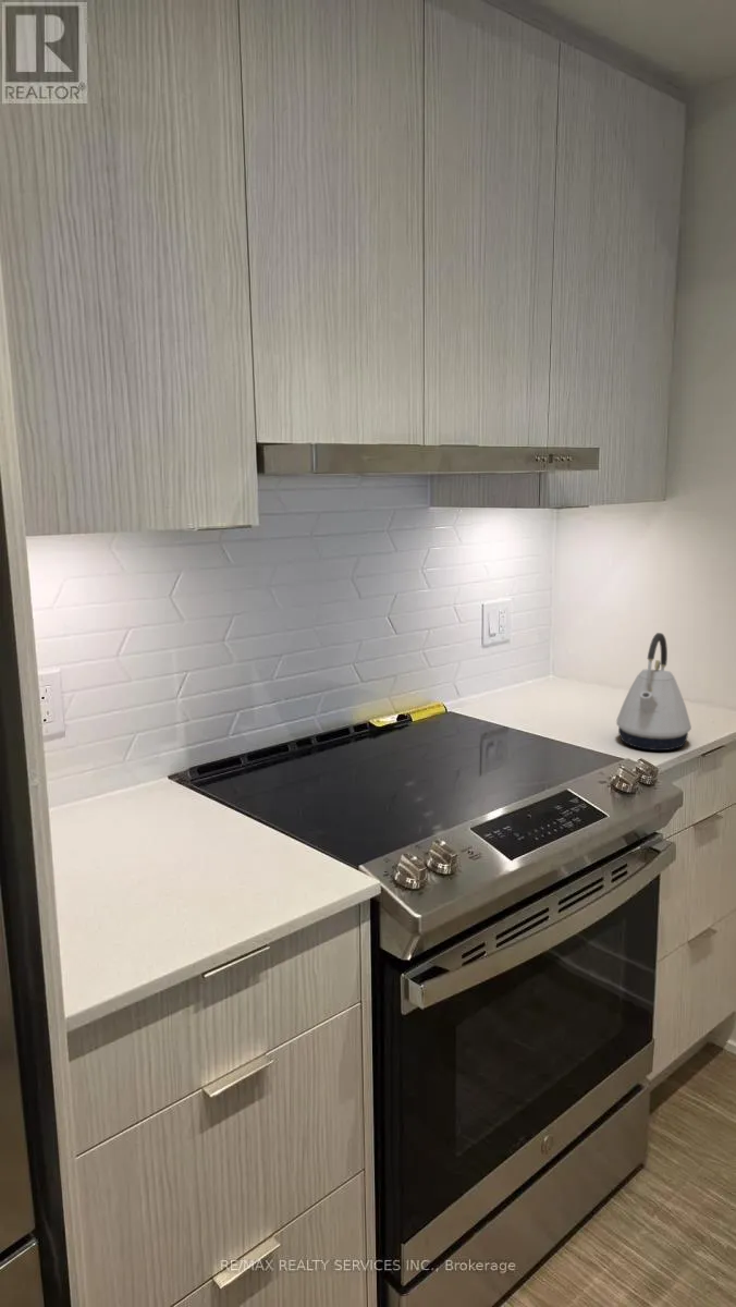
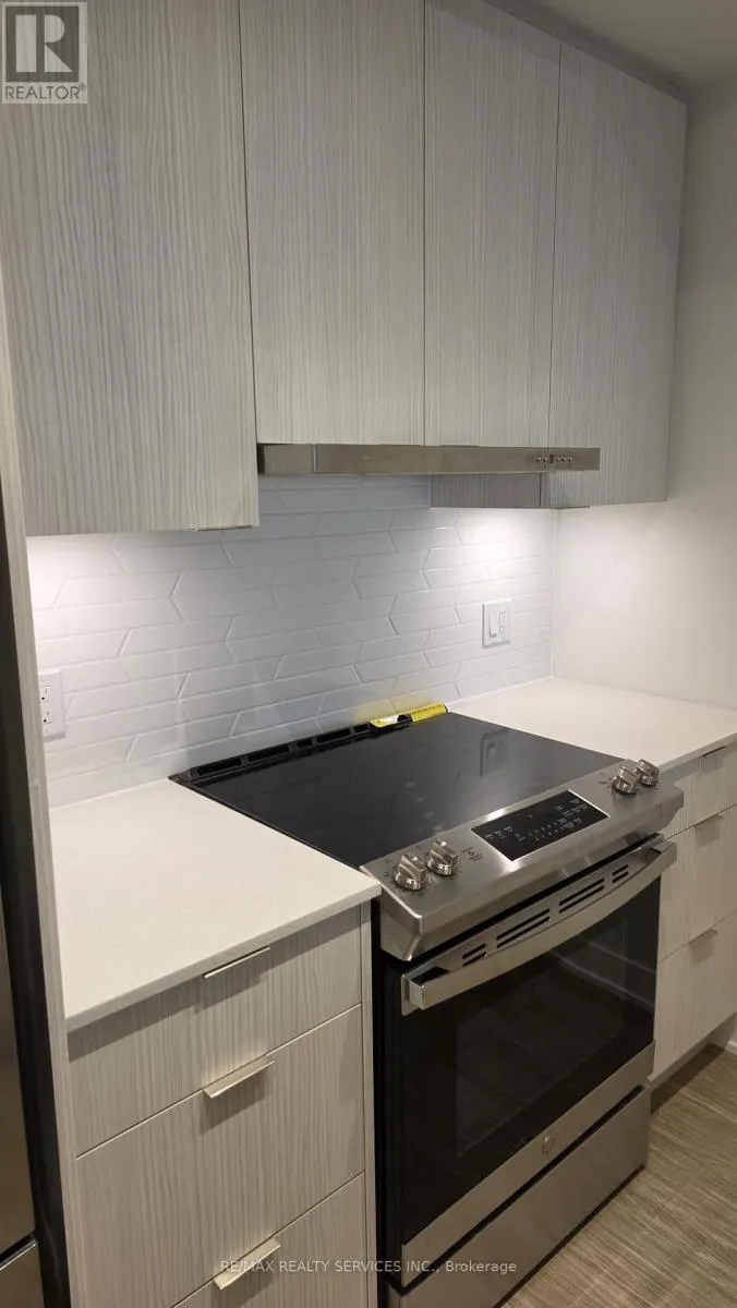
- kettle [615,632,692,752]
